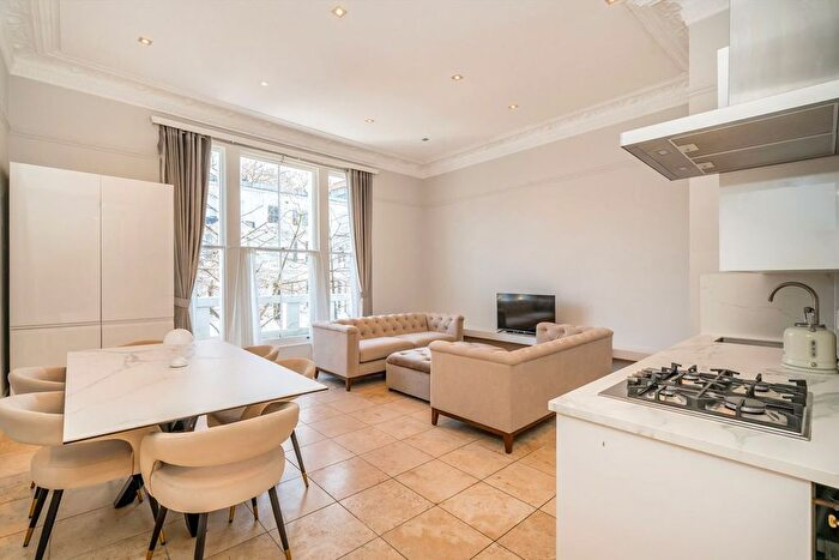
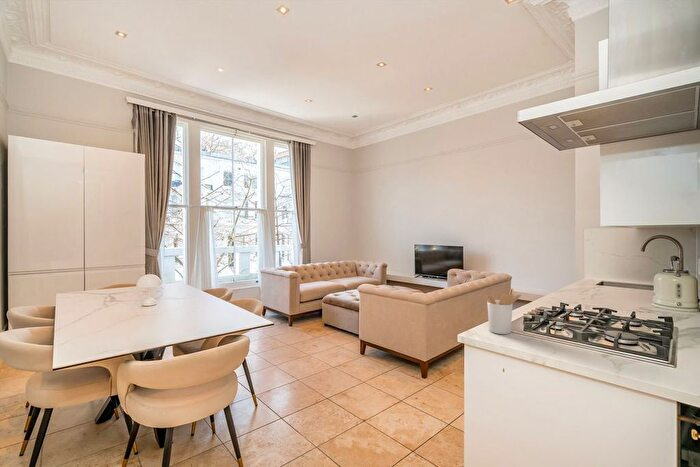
+ utensil holder [484,287,522,335]
